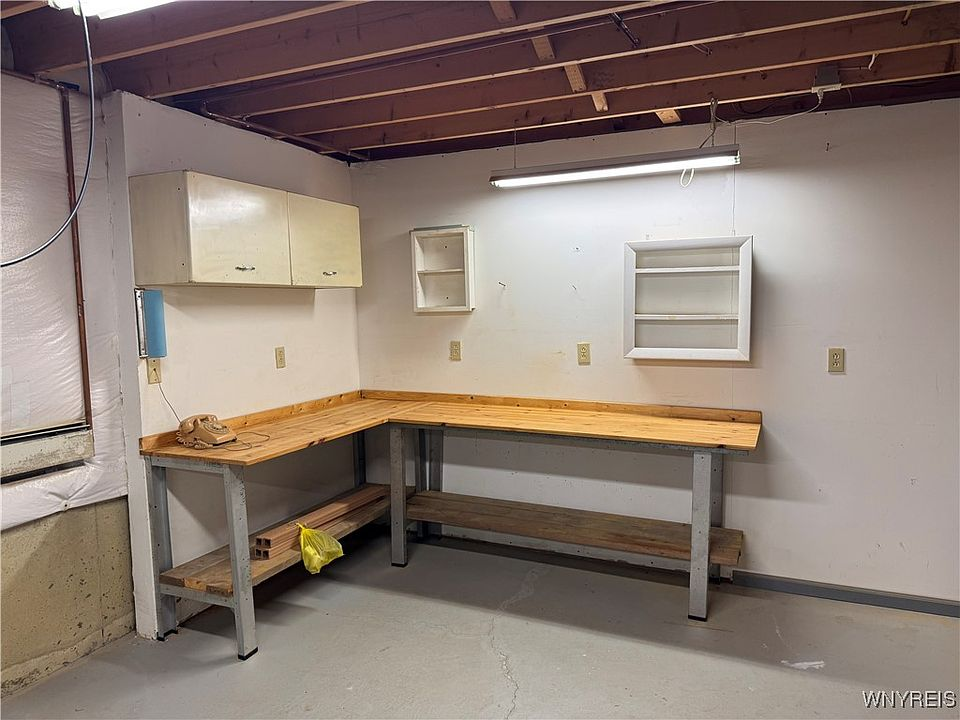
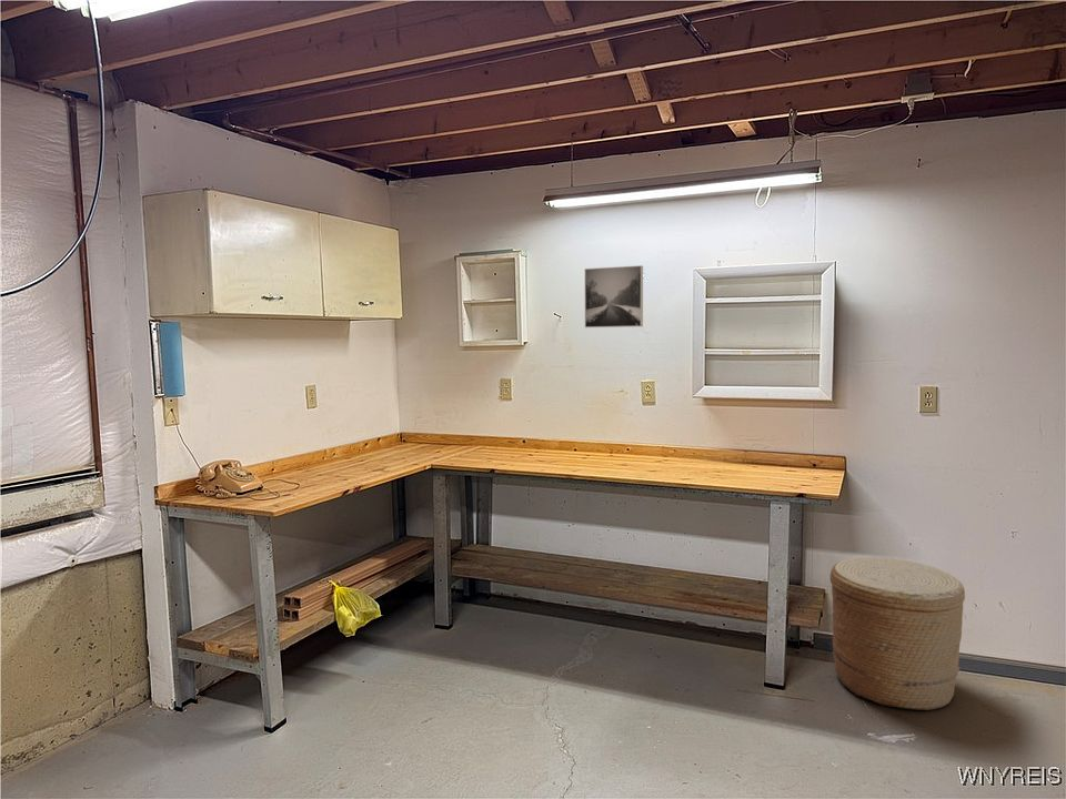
+ basket [829,556,966,711]
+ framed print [584,264,644,328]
